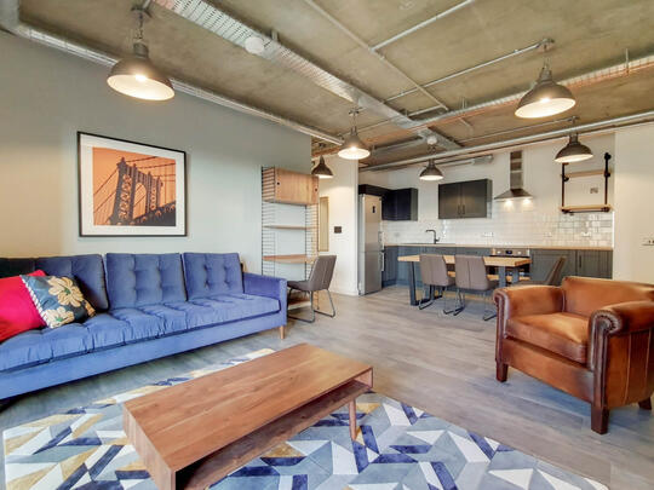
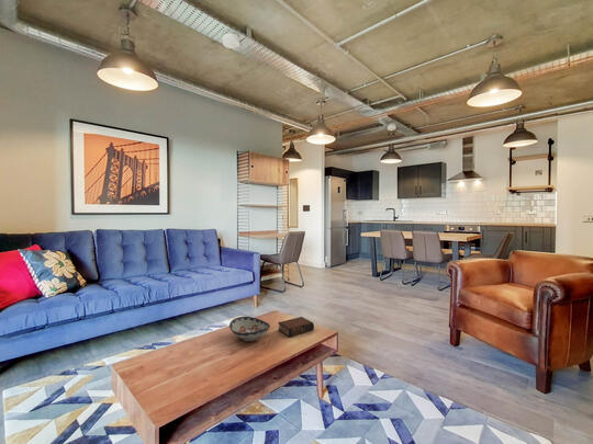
+ book [277,316,315,339]
+ decorative bowl [228,316,271,342]
